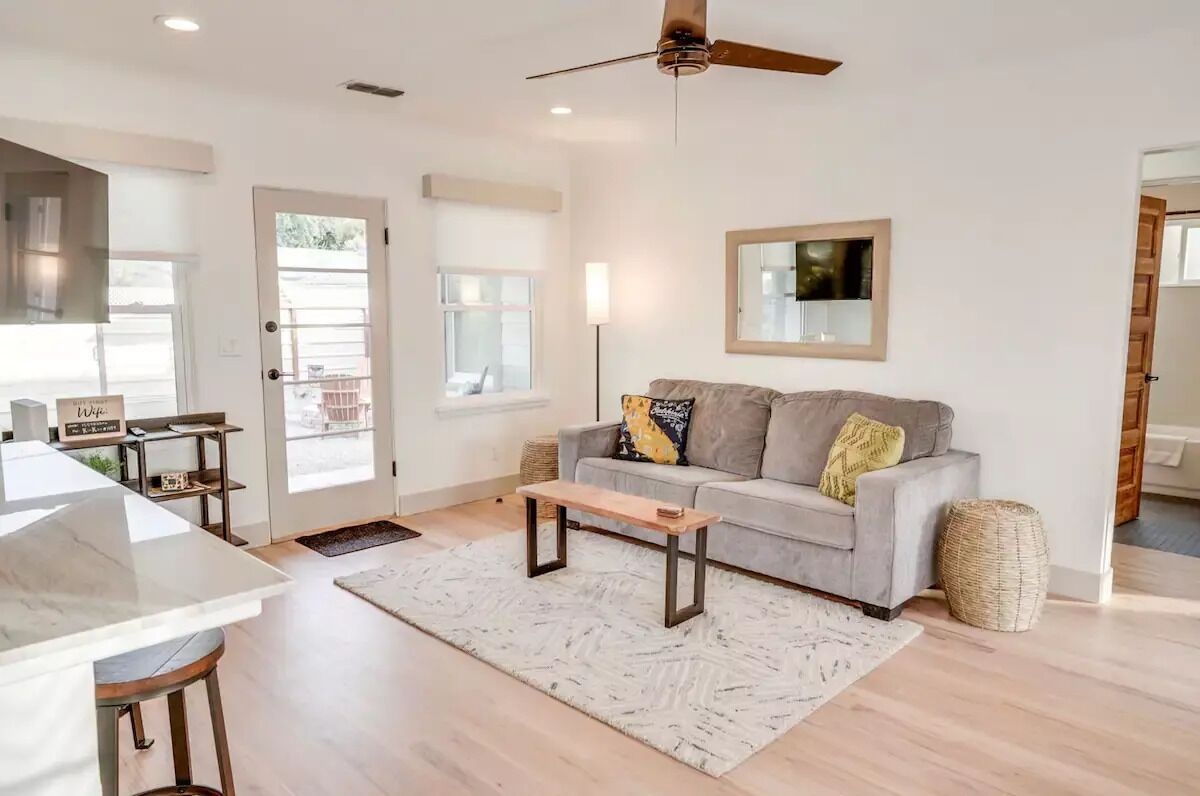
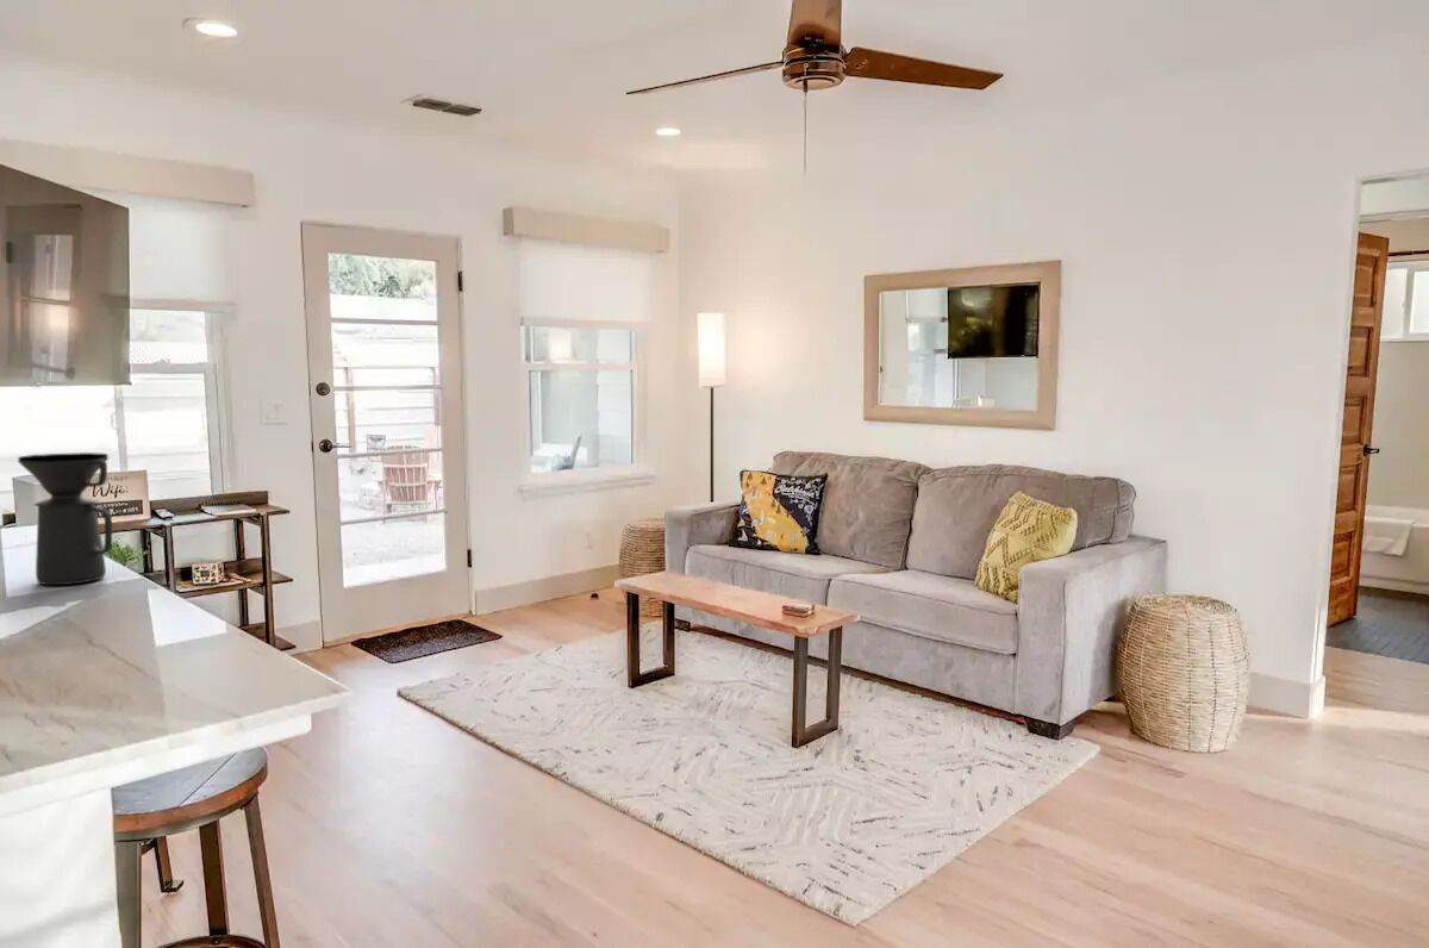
+ coffee maker [17,451,113,586]
